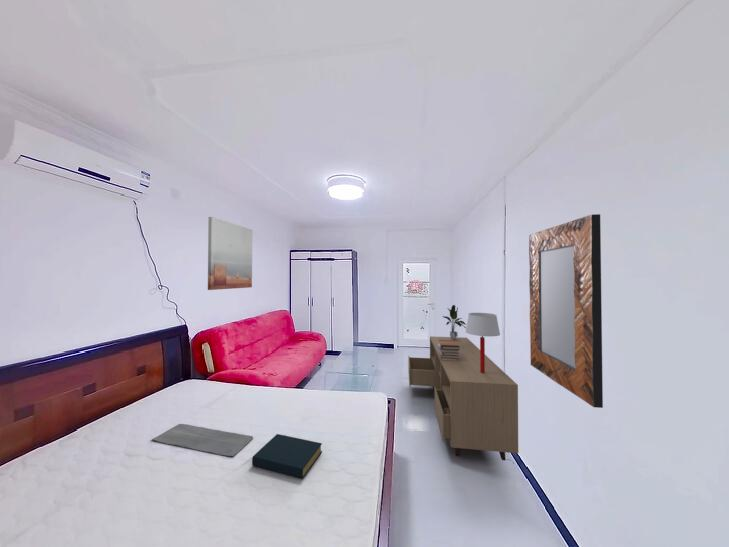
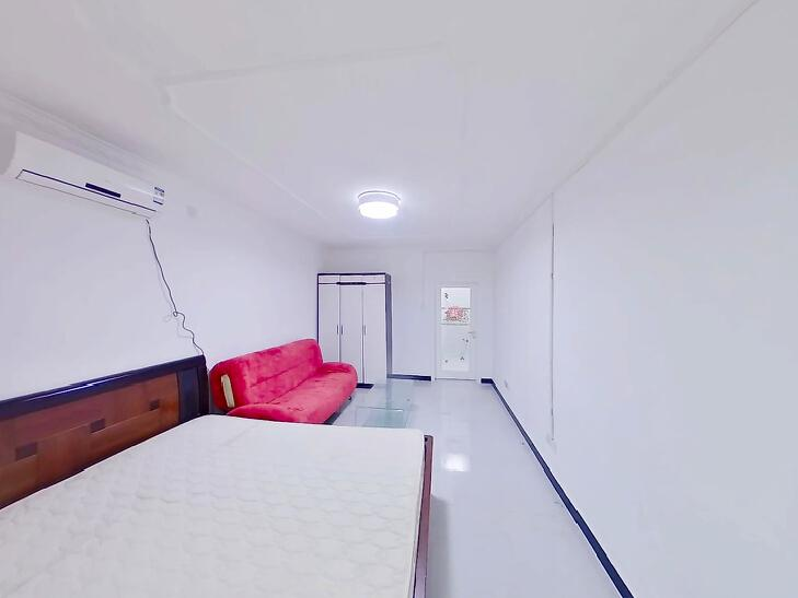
- dresser [407,335,519,462]
- potted plant [442,304,467,339]
- bath mat [152,423,254,457]
- table lamp [465,312,501,373]
- hardback book [251,433,323,479]
- home mirror [528,213,604,409]
- wall art [207,216,253,291]
- book stack [438,340,460,361]
